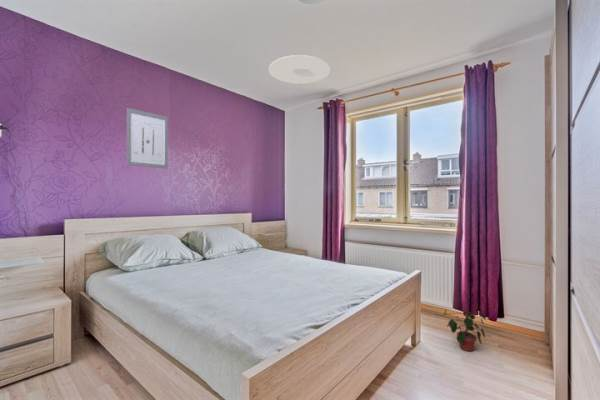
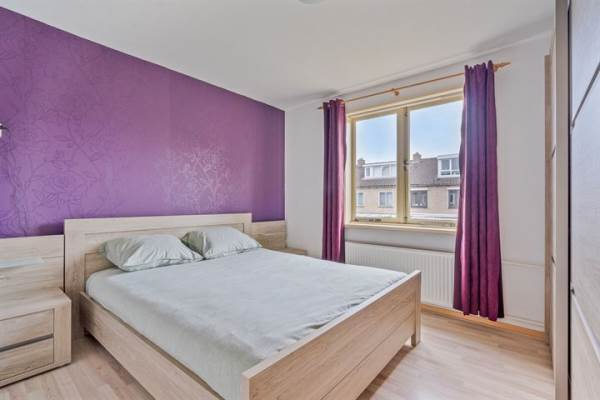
- wall art [126,107,169,170]
- potted plant [442,297,486,352]
- ceiling light [268,54,331,85]
